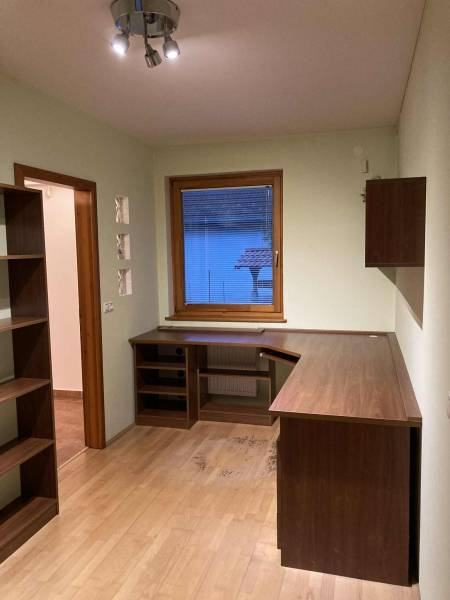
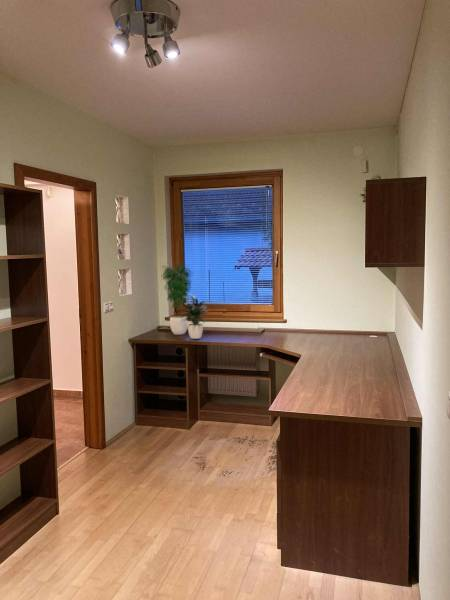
+ potted plant [161,260,211,340]
